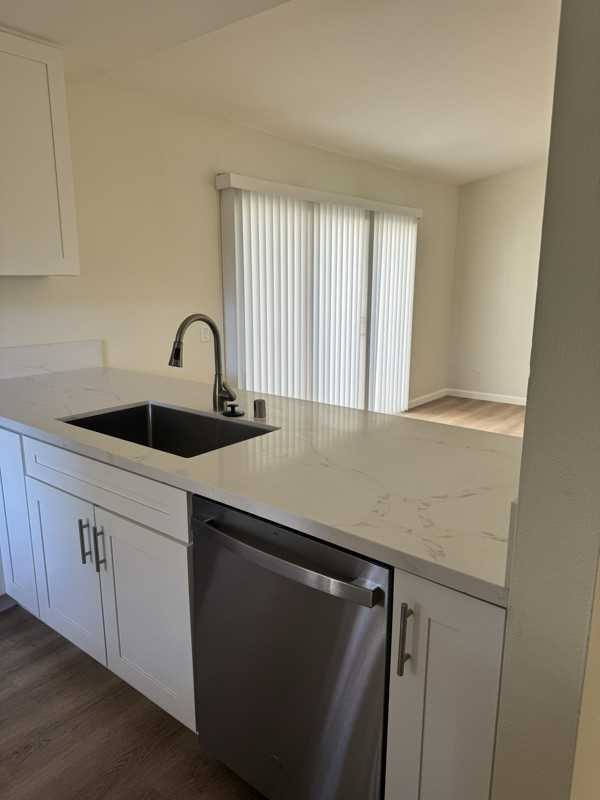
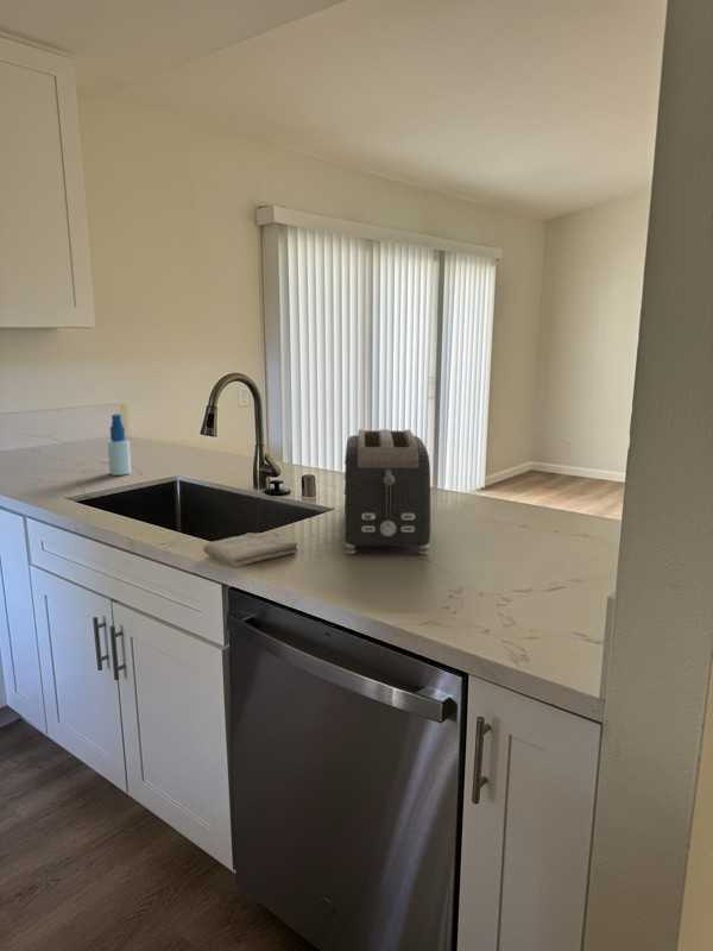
+ toaster [342,428,431,555]
+ spray bottle [107,412,132,477]
+ washcloth [202,530,299,568]
